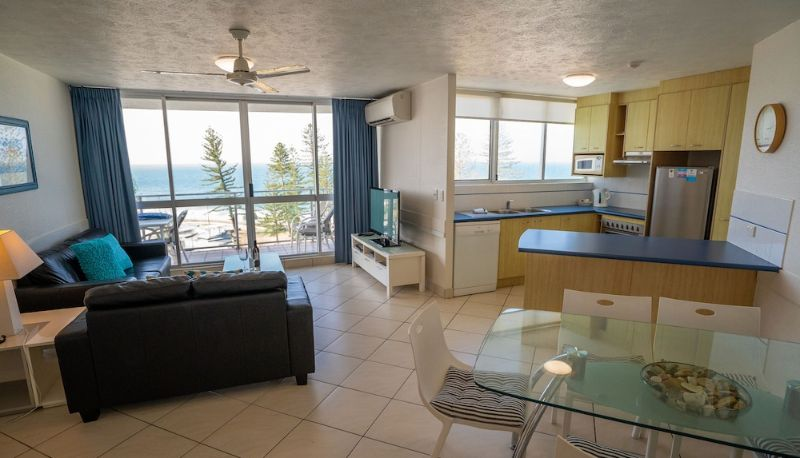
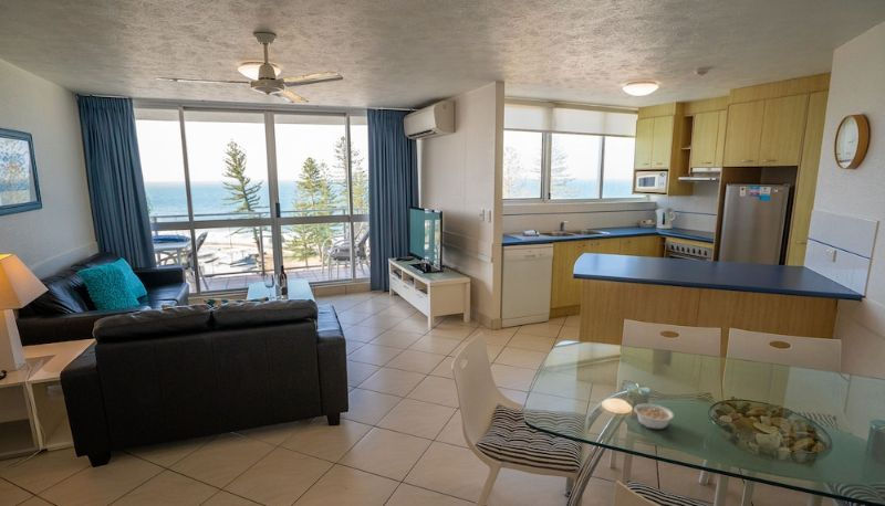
+ legume [626,401,675,431]
